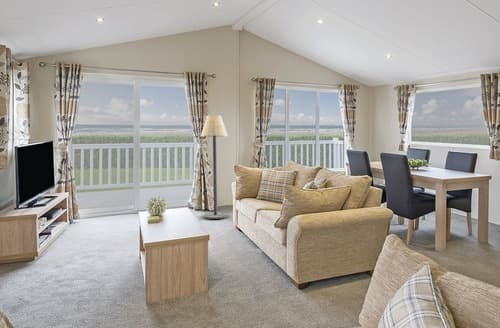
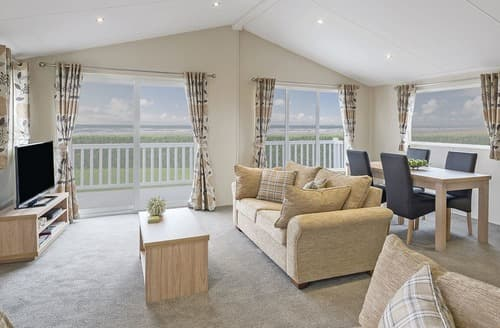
- floor lamp [200,114,229,220]
